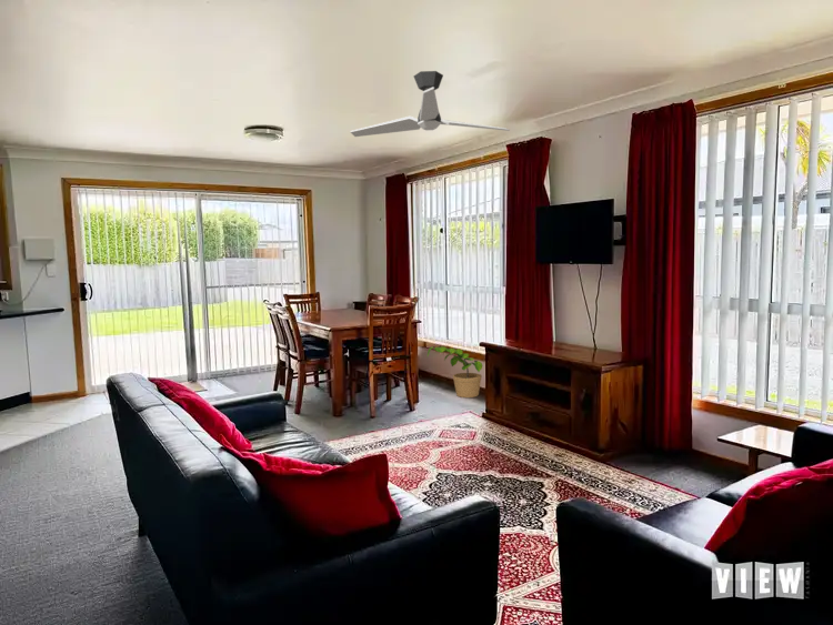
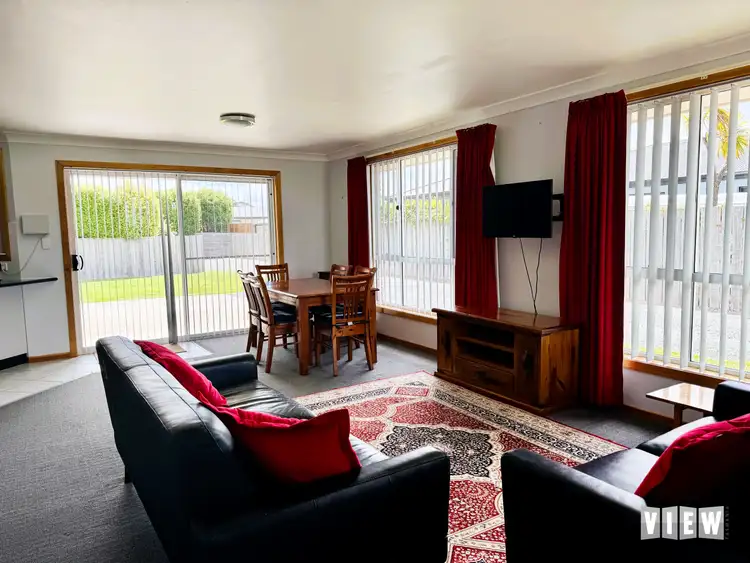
- potted plant [426,345,483,399]
- ceiling fan [349,70,511,138]
